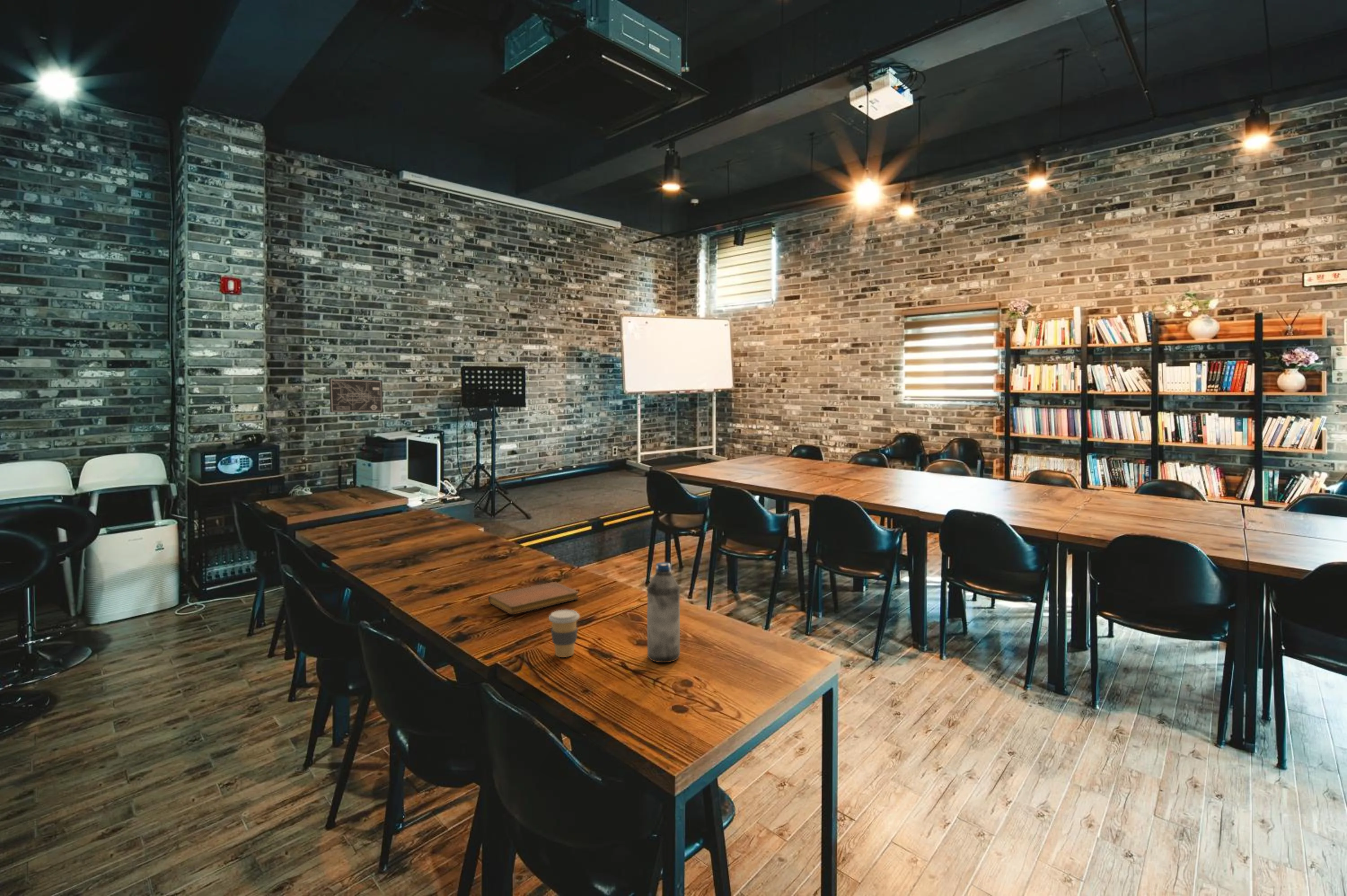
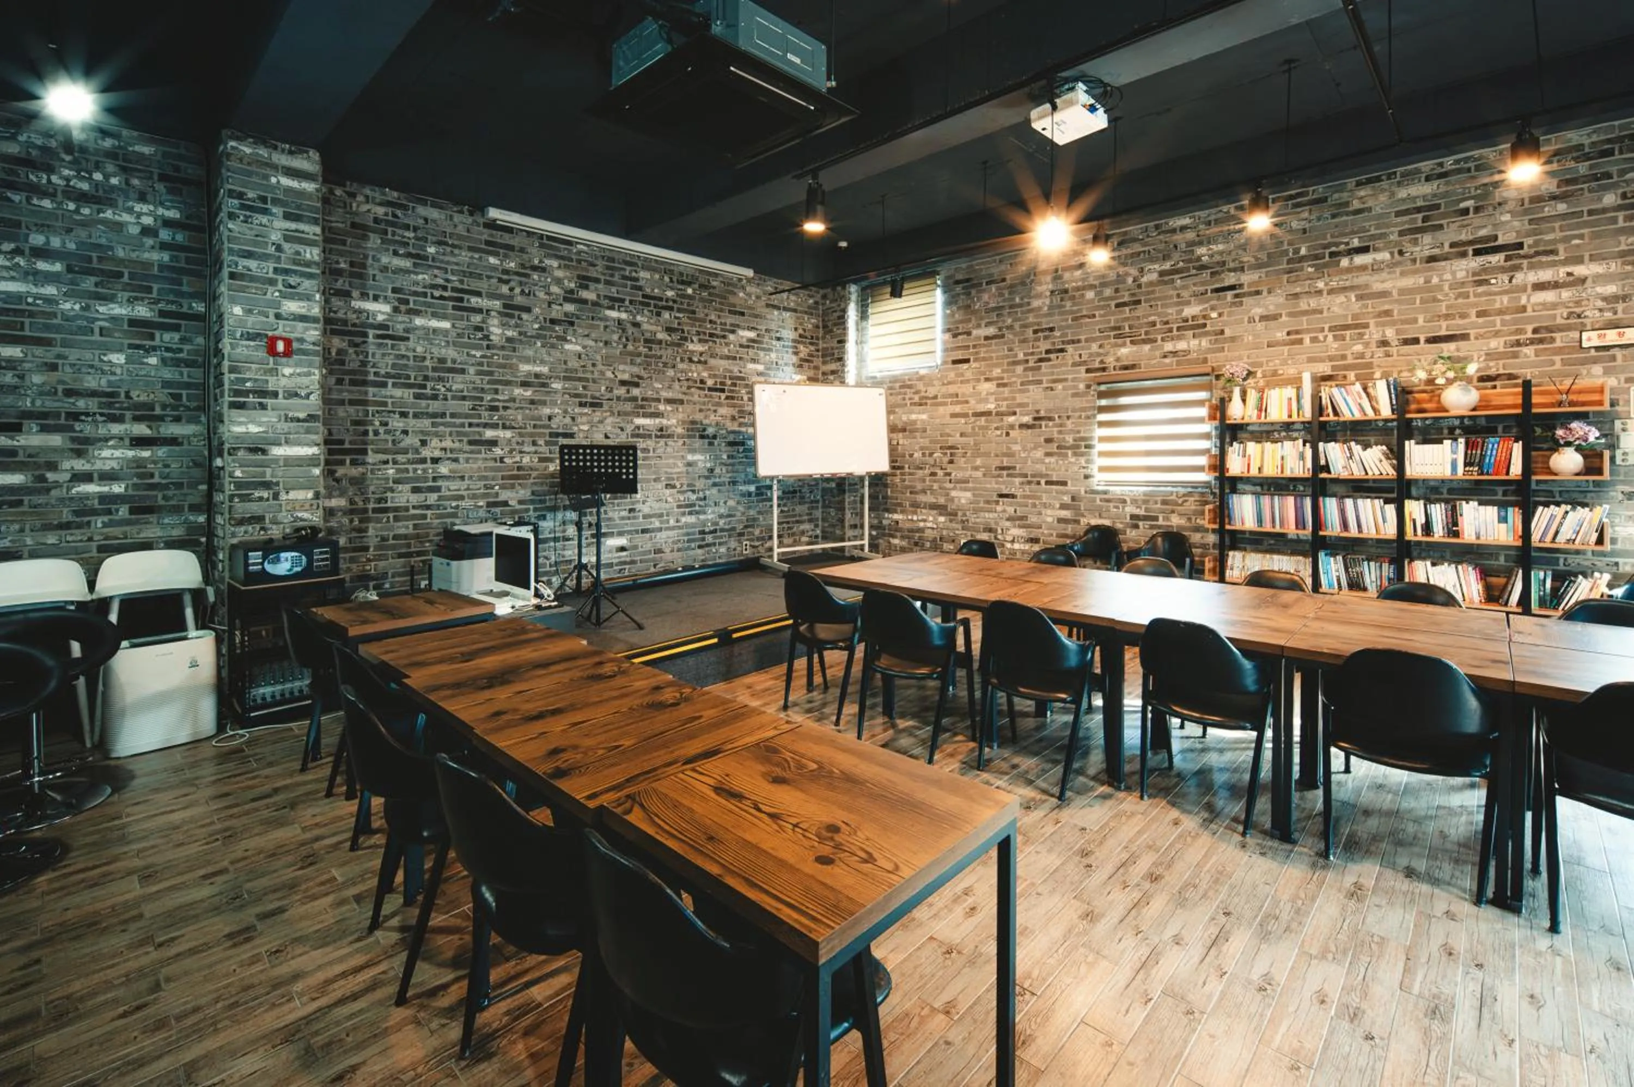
- coffee cup [548,609,580,658]
- notebook [488,581,579,615]
- water bottle [647,562,681,663]
- wall art [329,378,383,413]
